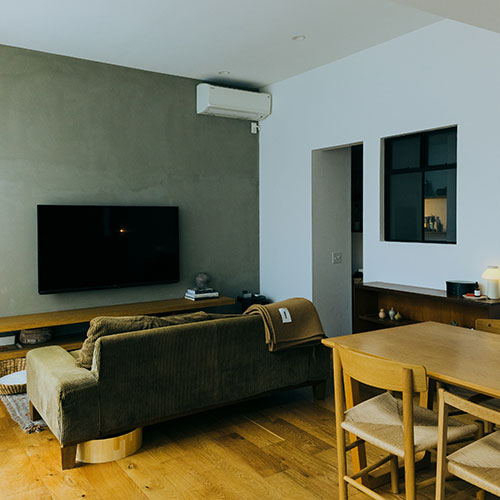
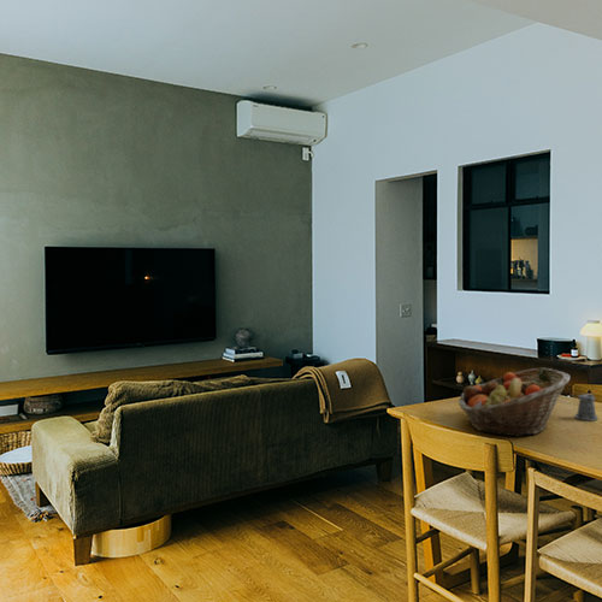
+ fruit basket [458,367,571,438]
+ pepper shaker [568,393,600,421]
